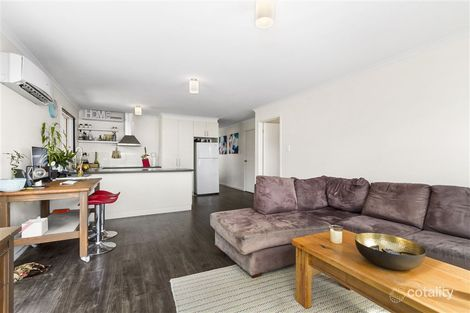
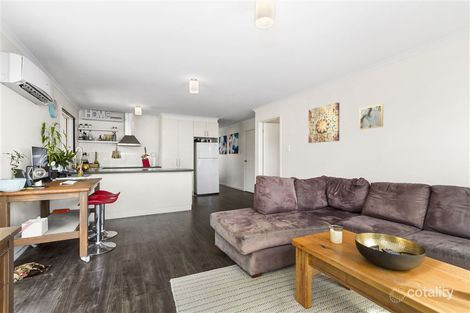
+ wall art [359,103,384,130]
+ wall art [308,102,340,144]
